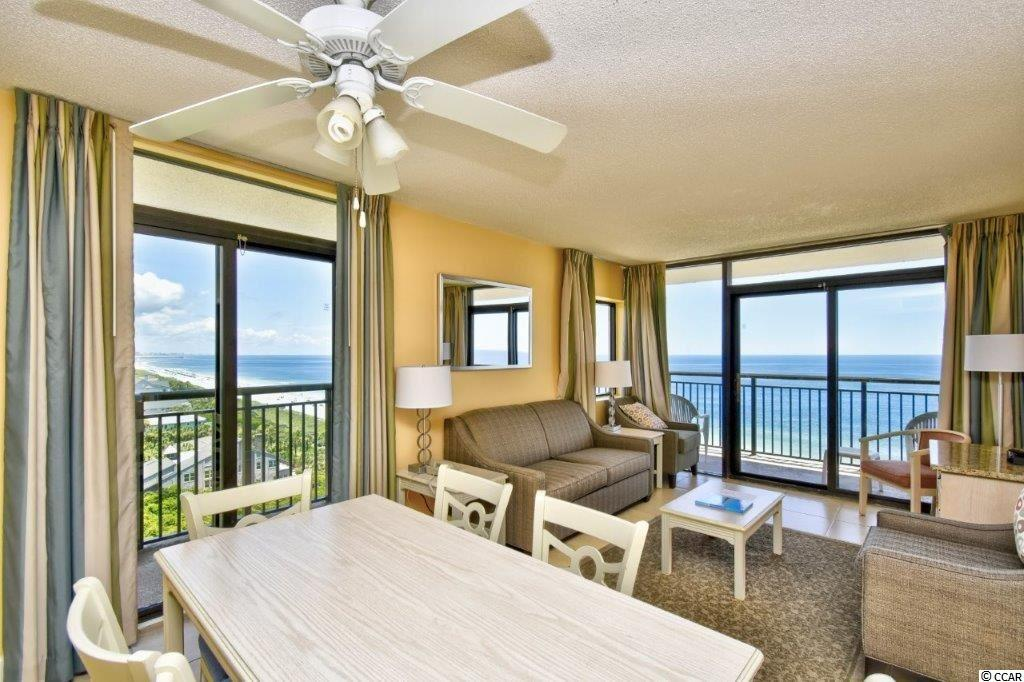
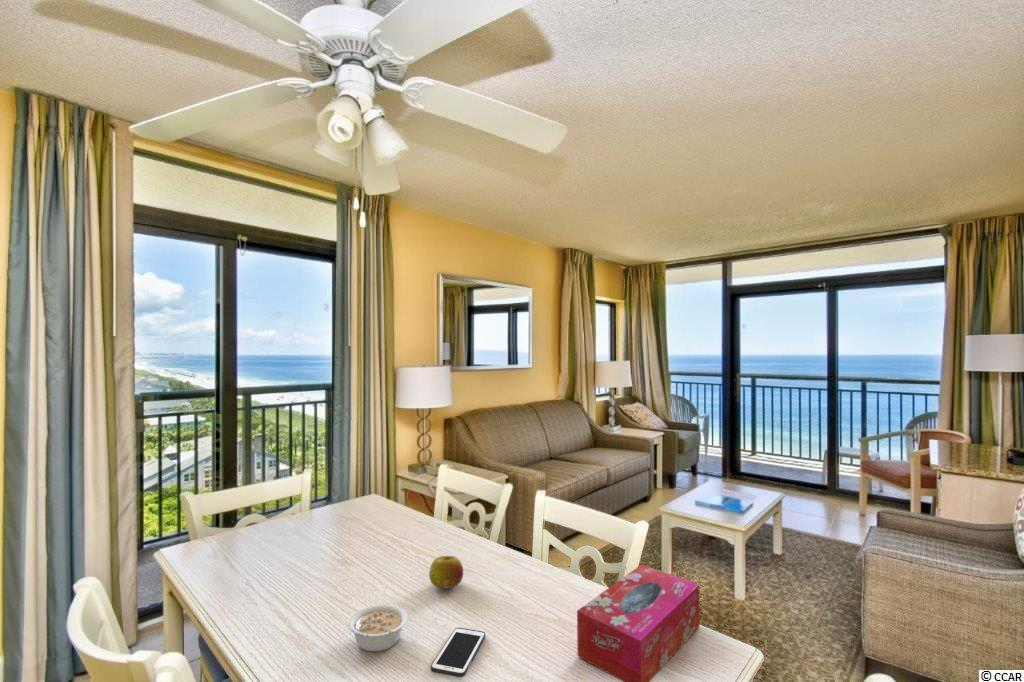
+ legume [347,604,409,652]
+ tissue box [576,563,700,682]
+ fruit [428,555,464,589]
+ cell phone [430,627,486,678]
